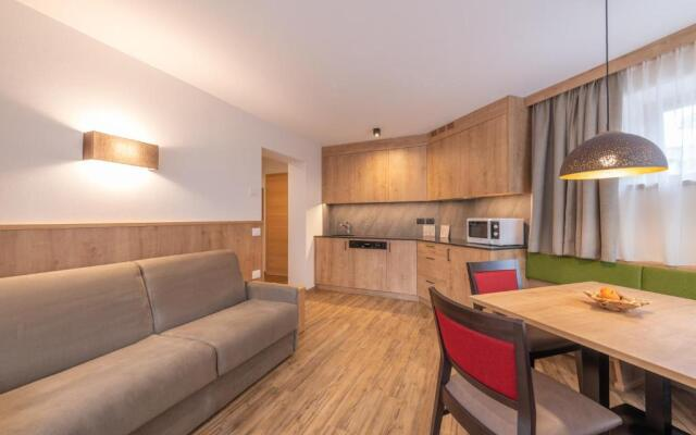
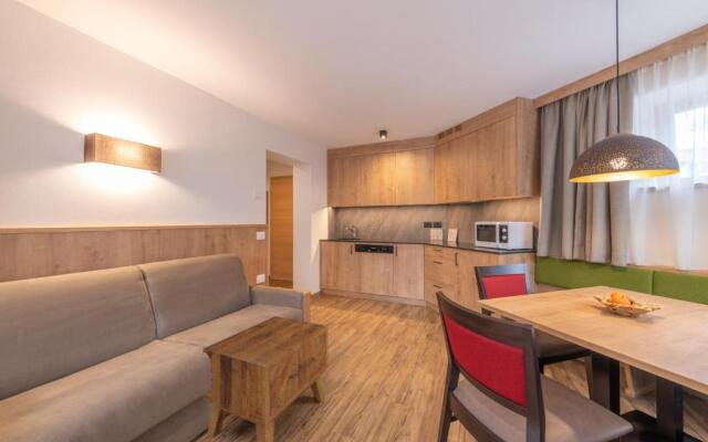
+ side table [202,315,330,442]
